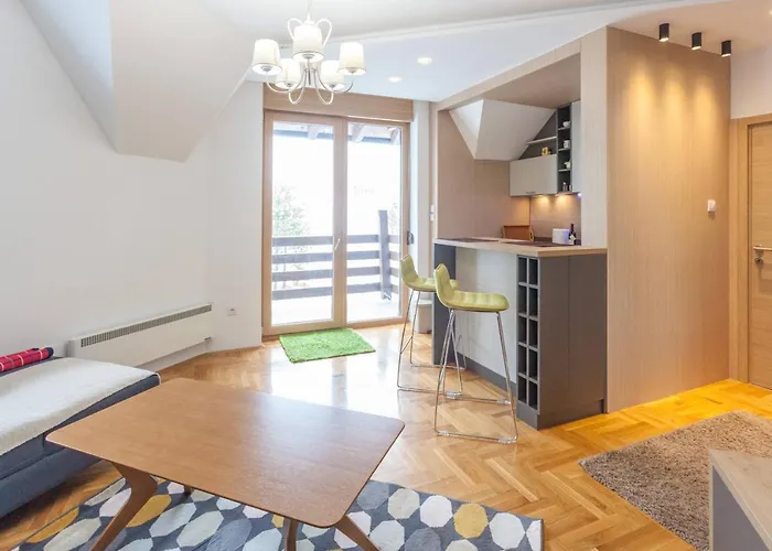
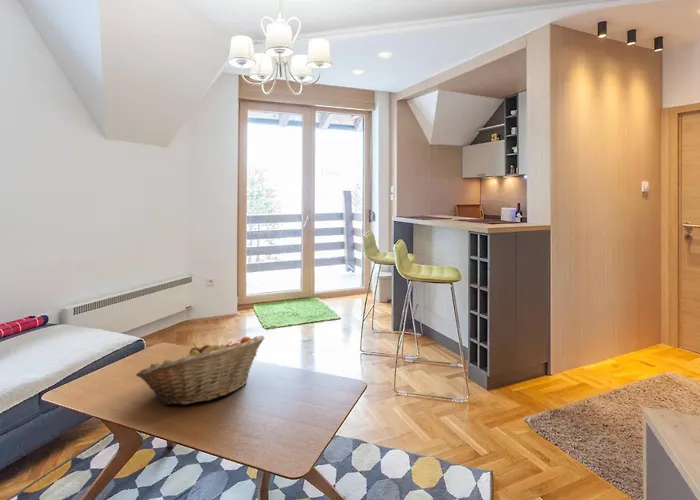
+ fruit basket [135,335,265,406]
